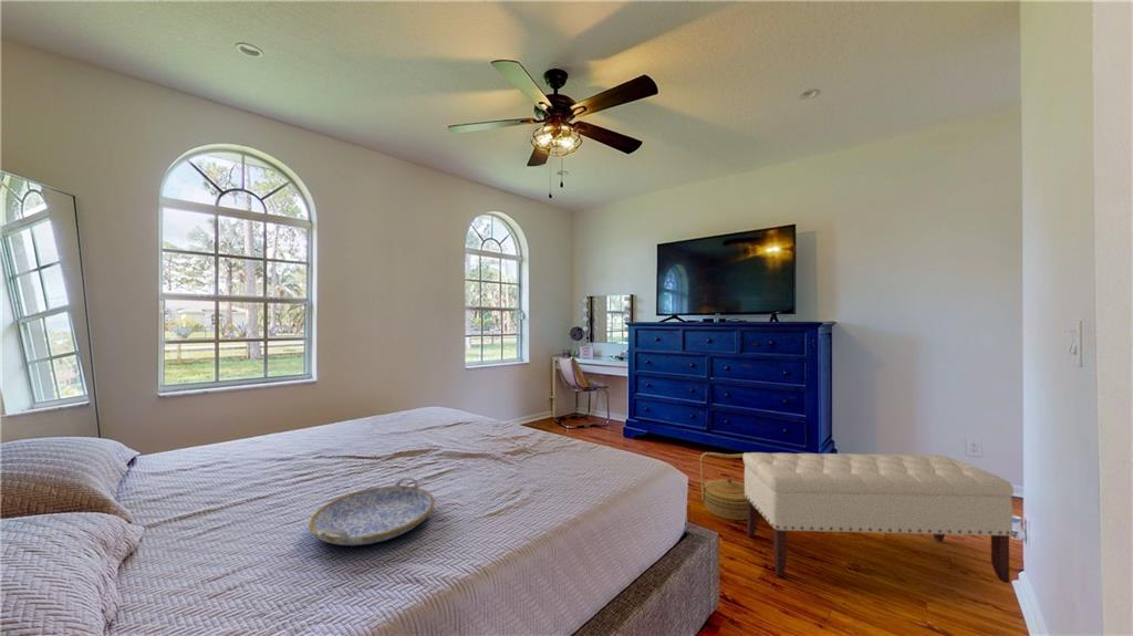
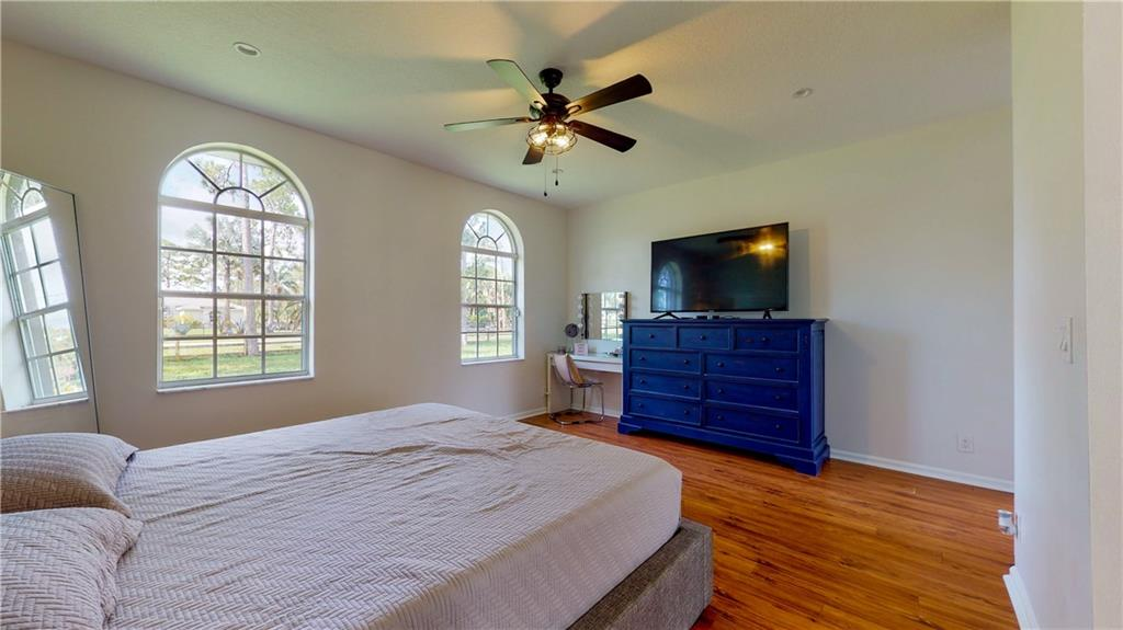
- bench [741,451,1015,584]
- basket [699,451,747,521]
- serving tray [308,476,436,546]
